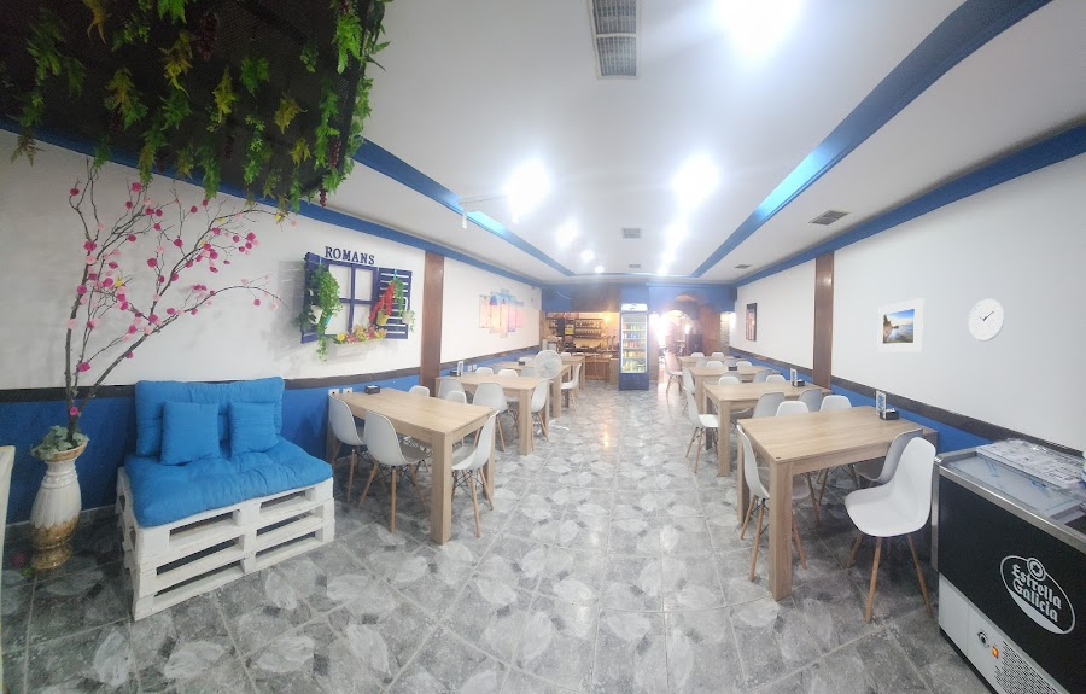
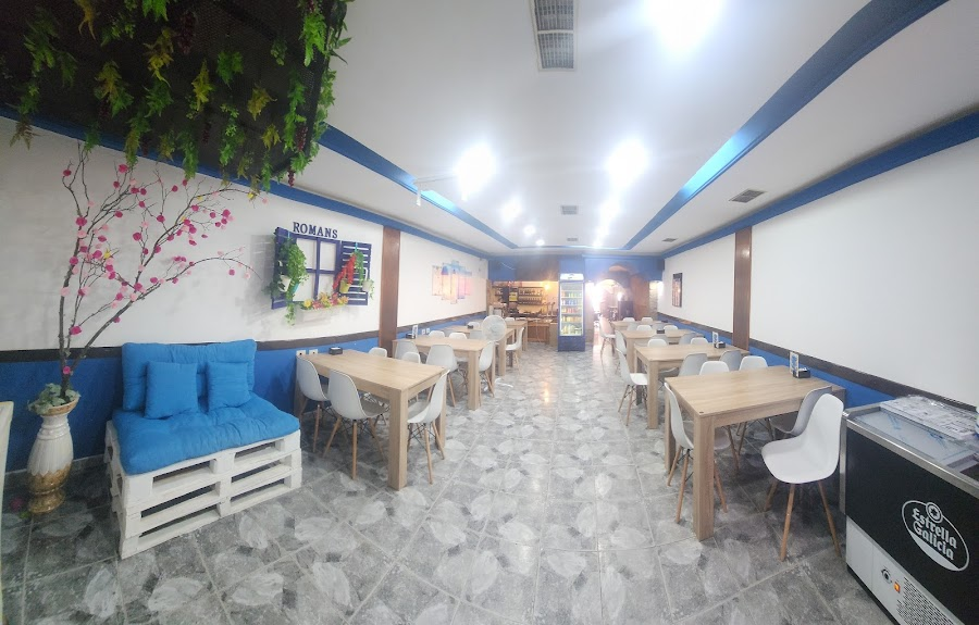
- wall clock [968,298,1005,343]
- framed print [876,297,924,352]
